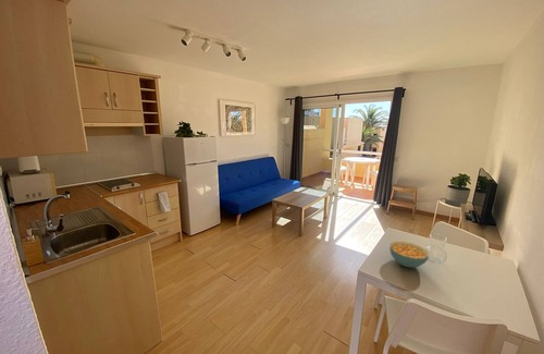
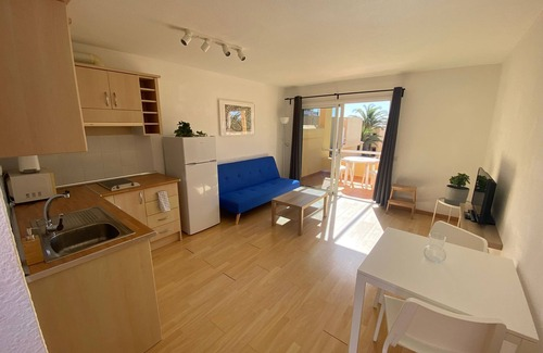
- cereal bowl [388,241,430,269]
